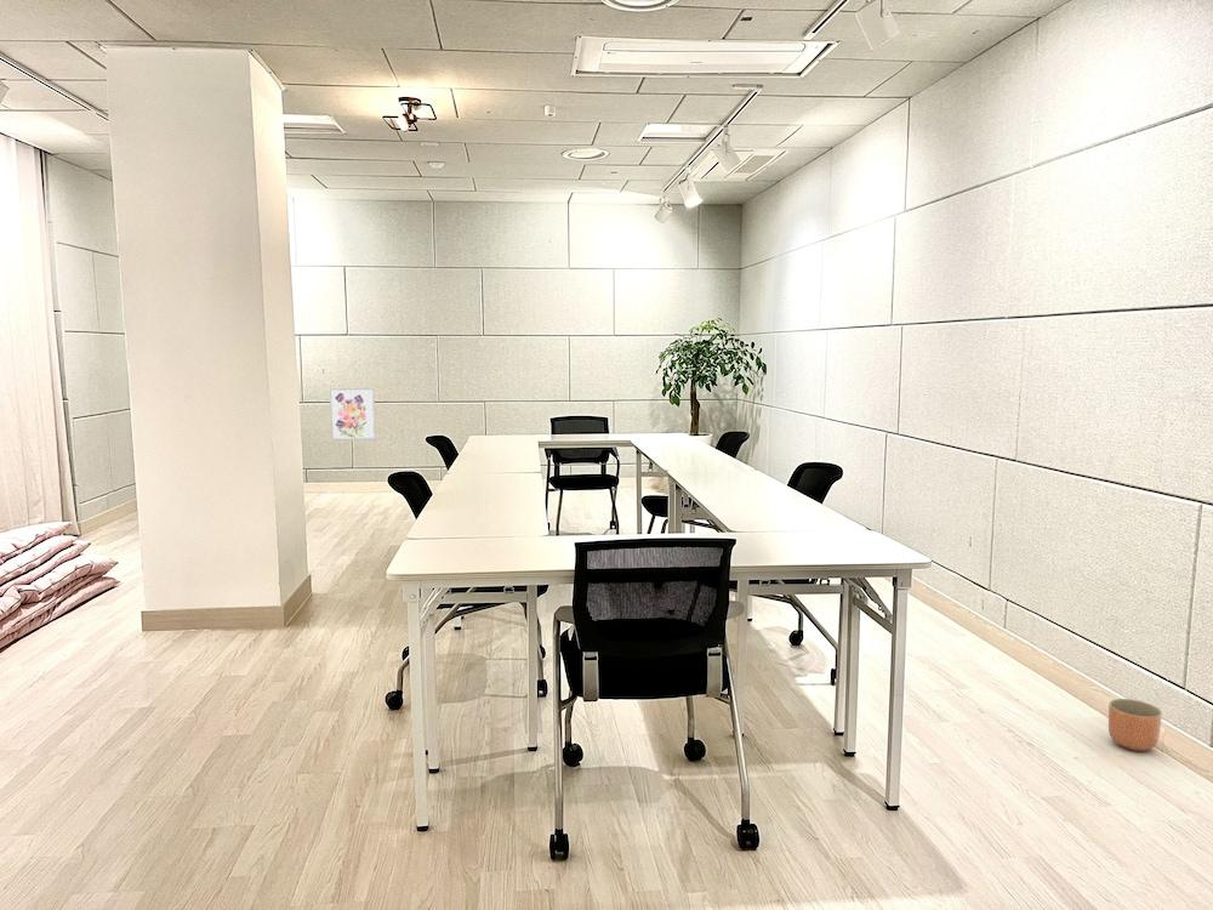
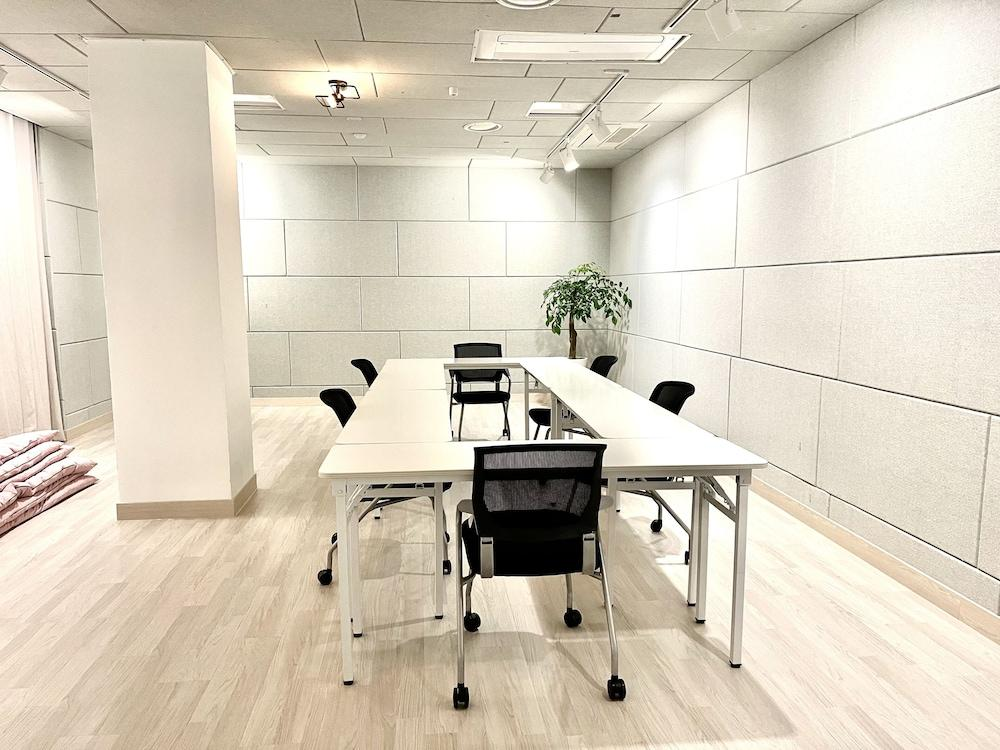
- planter [1107,698,1163,752]
- wall art [329,387,377,442]
